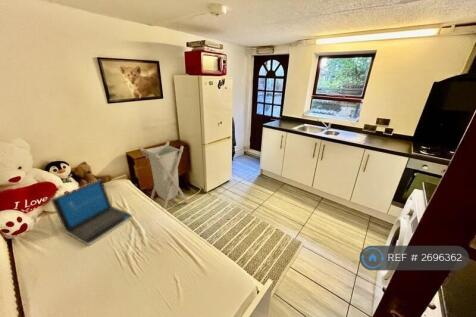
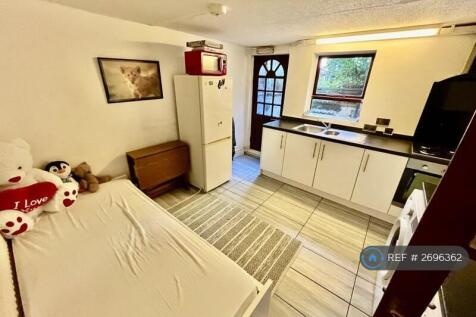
- laundry hamper [138,140,189,210]
- laptop [49,178,134,247]
